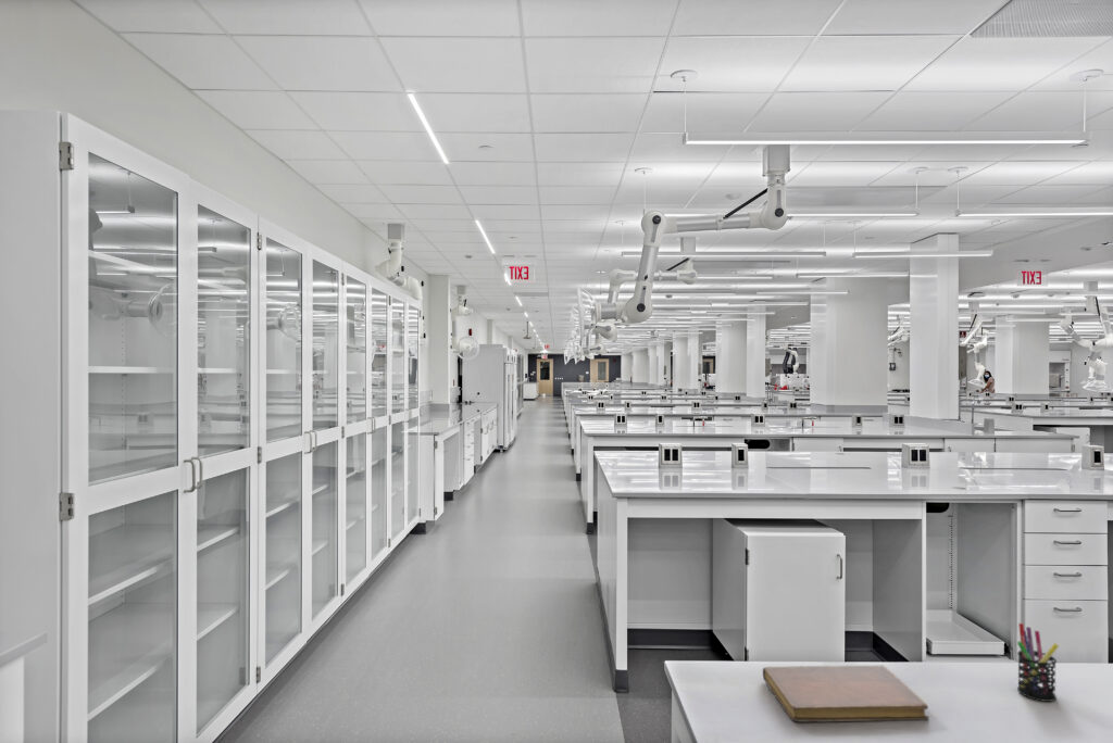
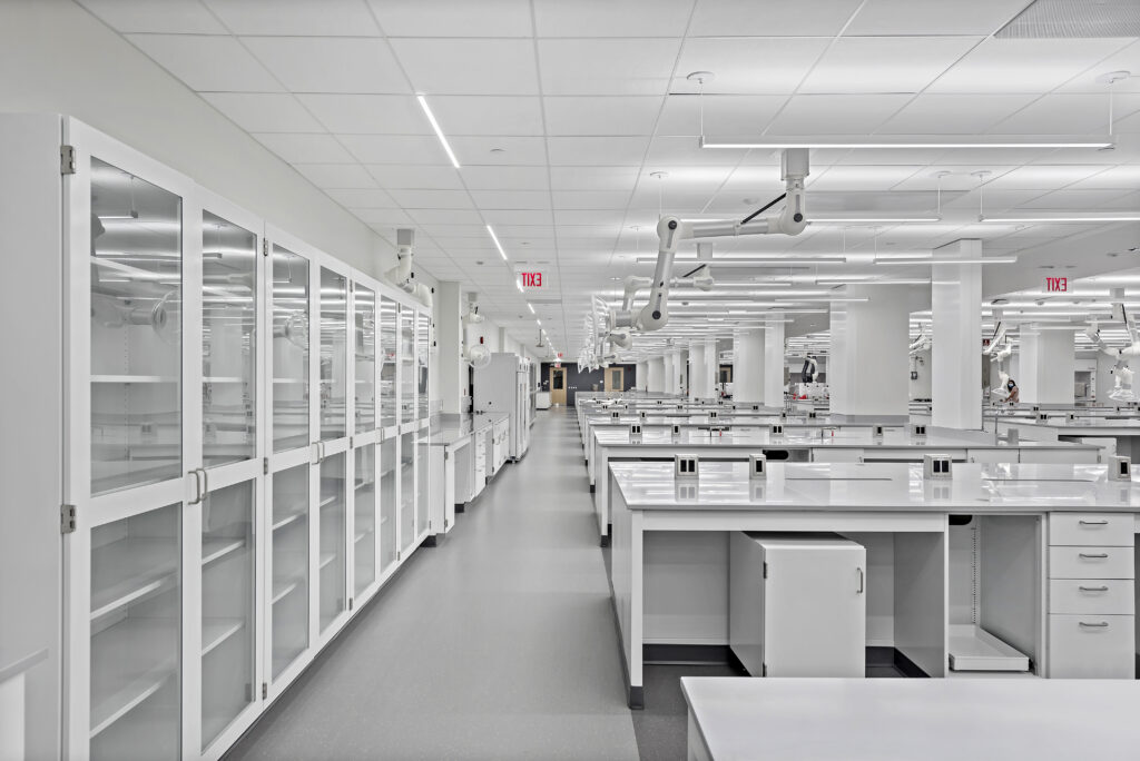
- pen holder [1016,622,1060,703]
- notebook [762,665,930,722]
